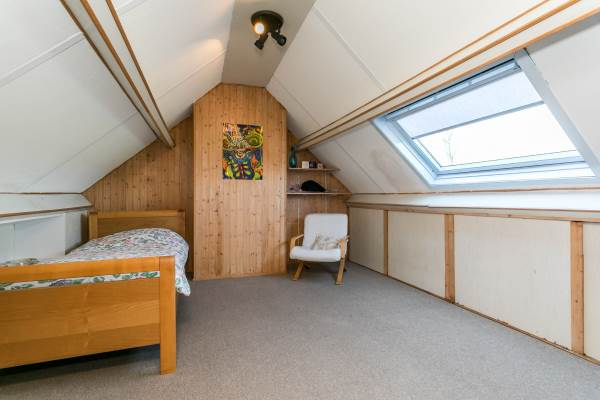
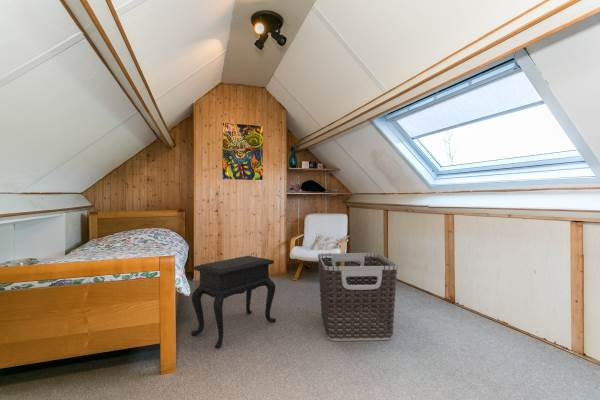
+ clothes hamper [317,252,399,342]
+ side table [190,255,277,349]
